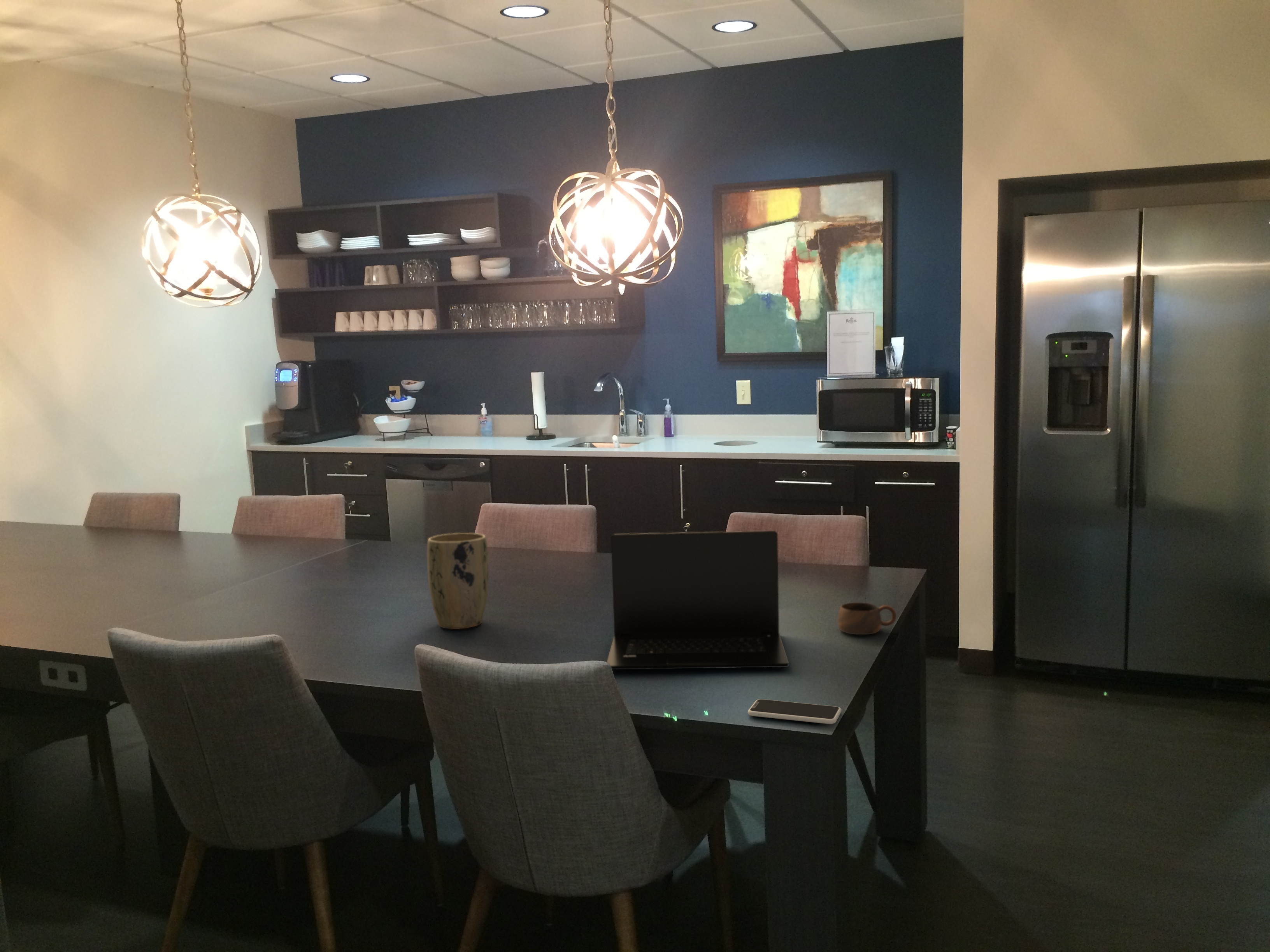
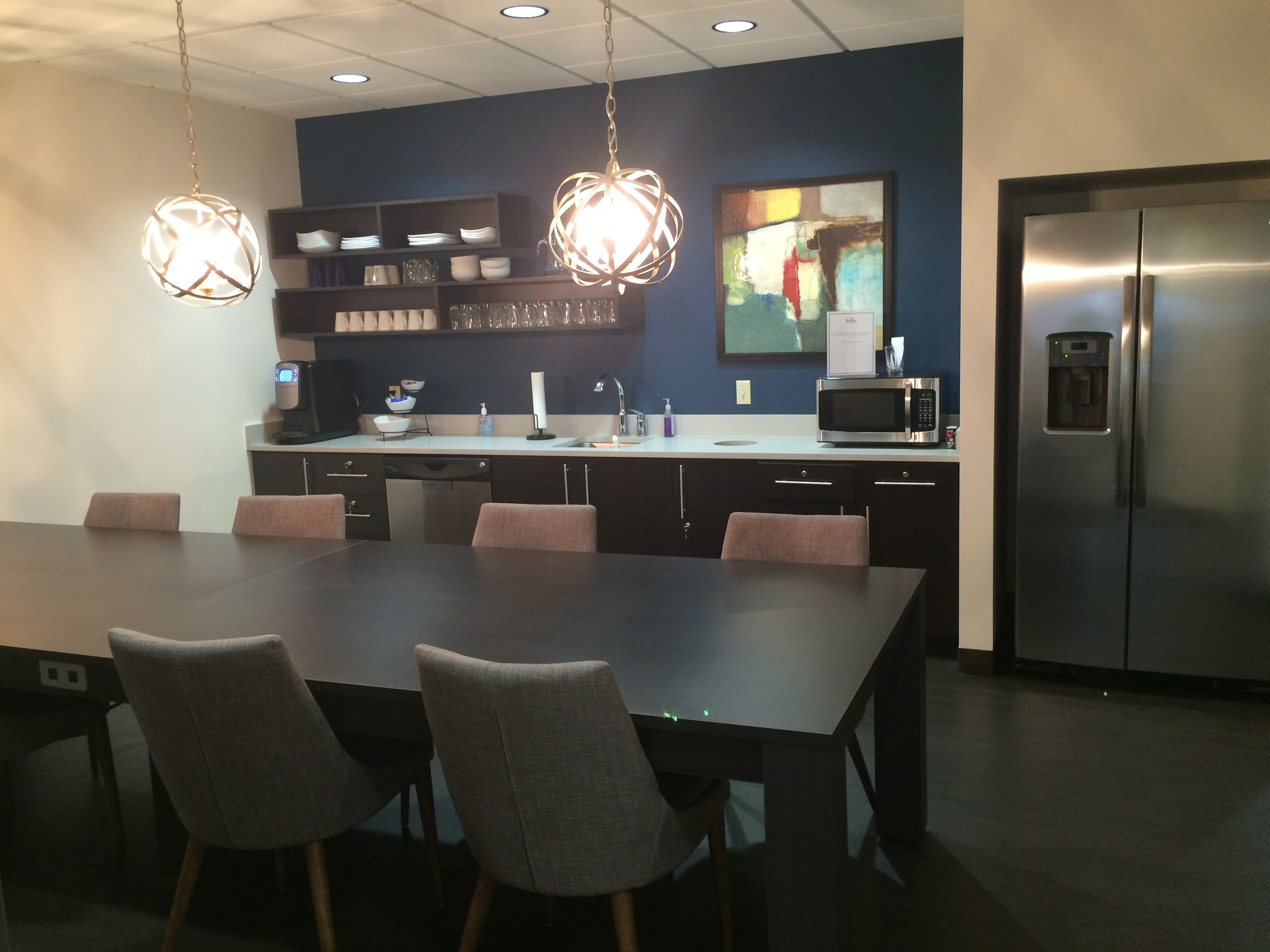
- cup [837,602,897,635]
- plant pot [427,532,489,630]
- smartphone [747,699,842,724]
- laptop [606,530,789,670]
